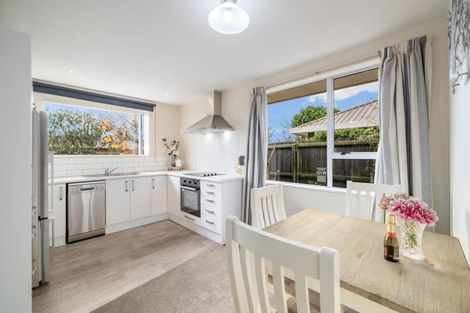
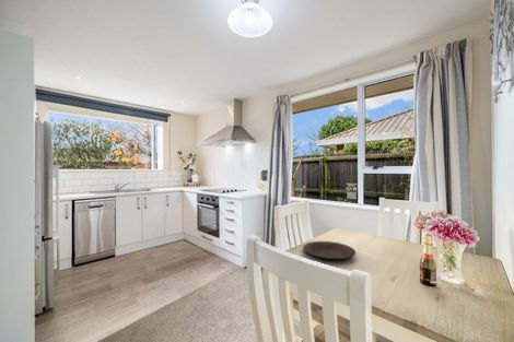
+ plate [302,240,357,260]
